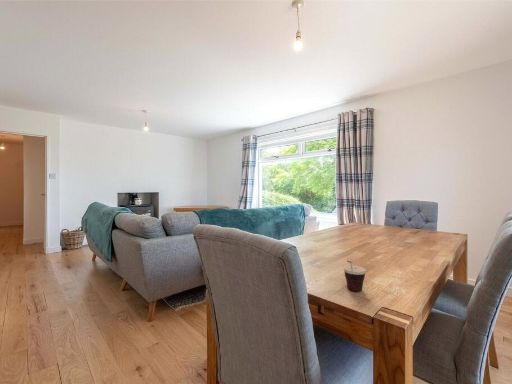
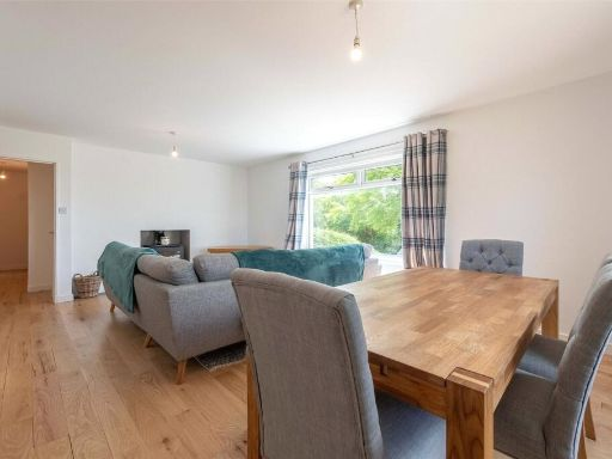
- cup [343,260,367,292]
